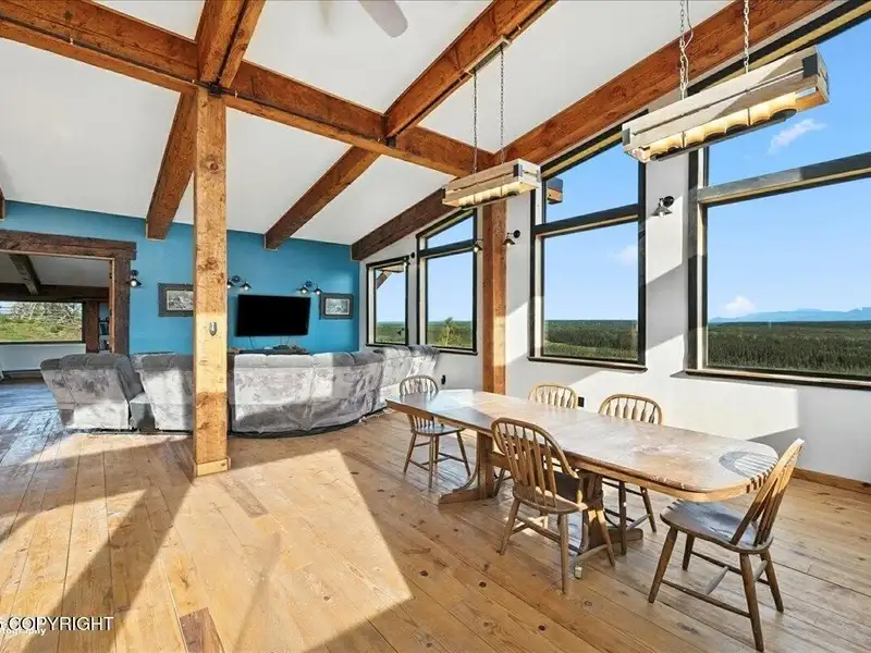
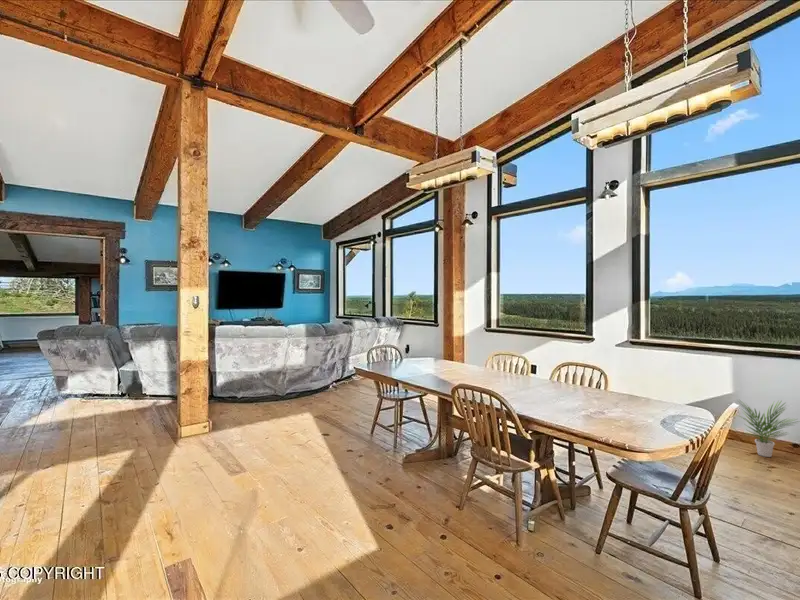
+ potted plant [735,398,800,458]
